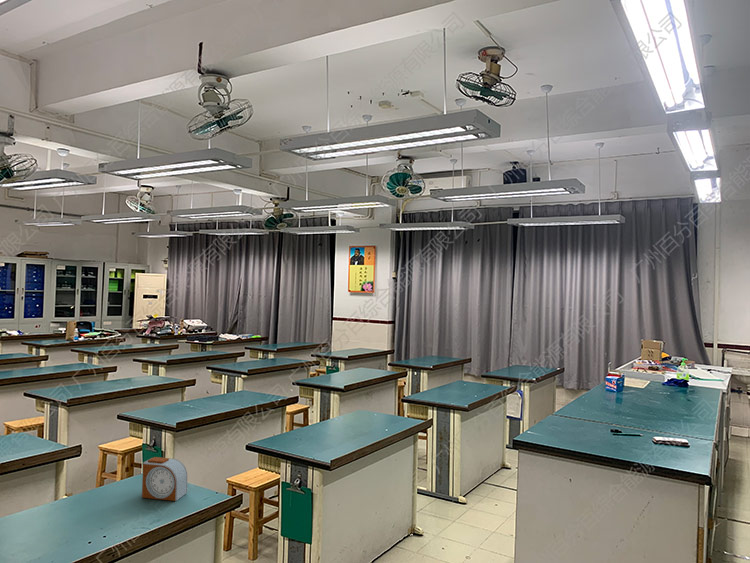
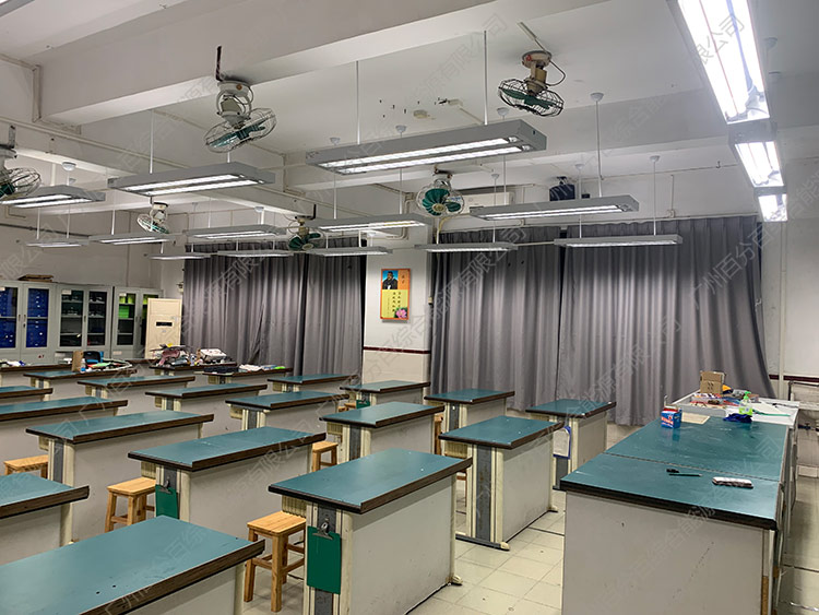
- alarm clock [141,456,188,502]
